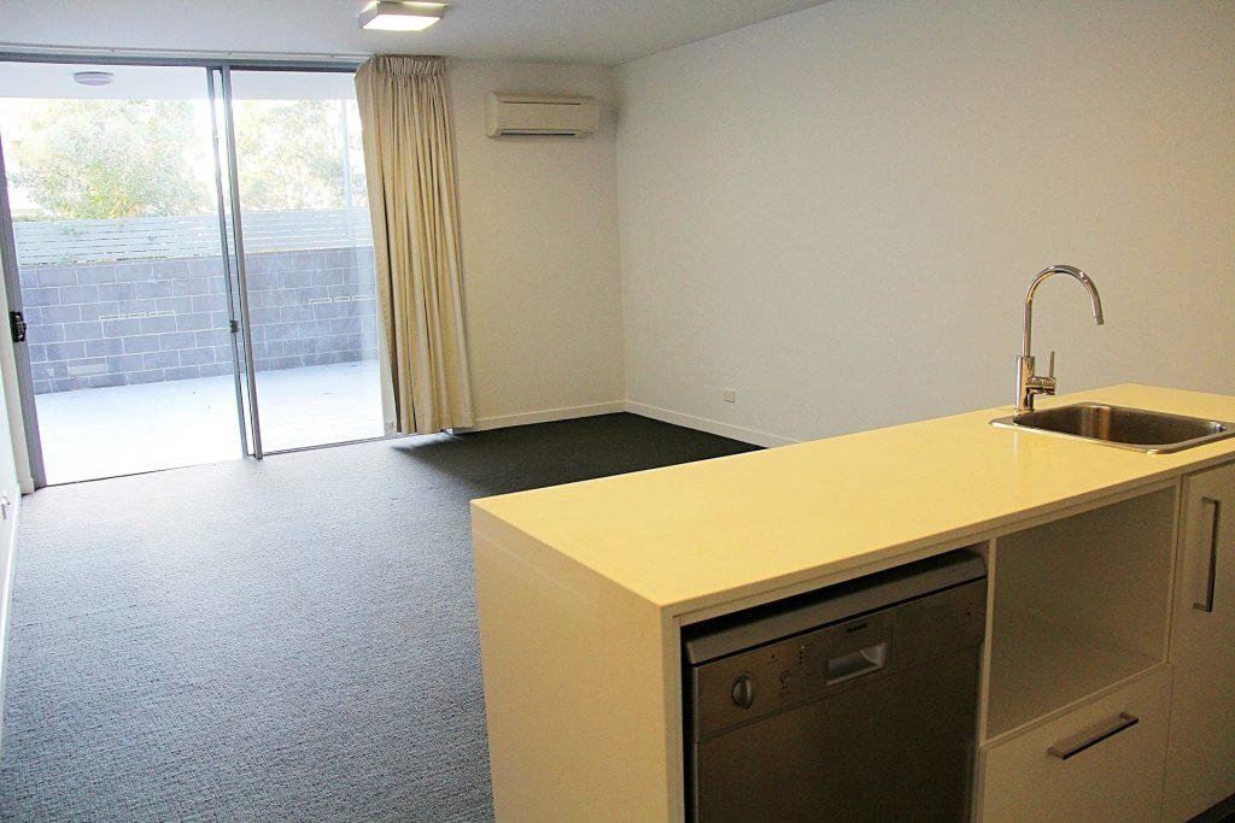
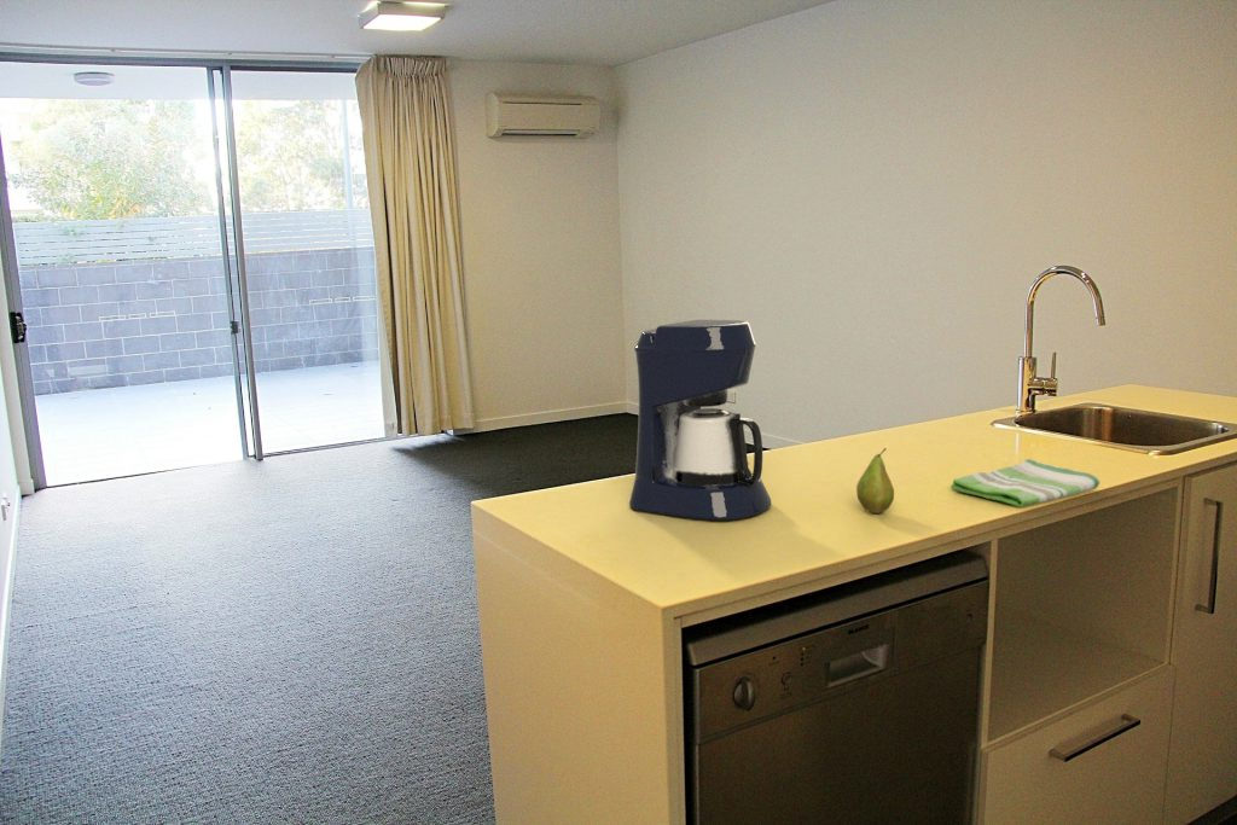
+ fruit [855,447,895,515]
+ coffee maker [628,319,772,521]
+ dish towel [949,458,1100,509]
